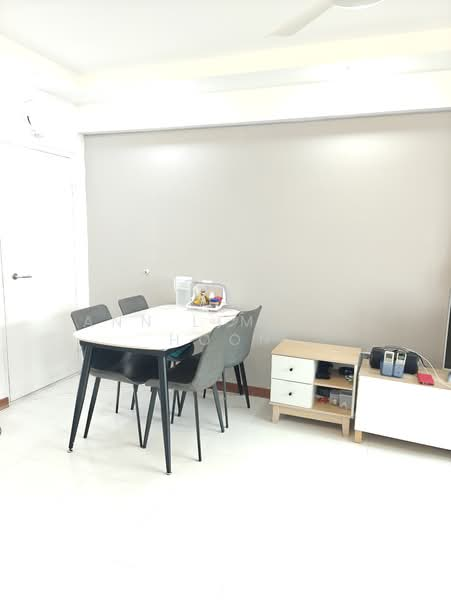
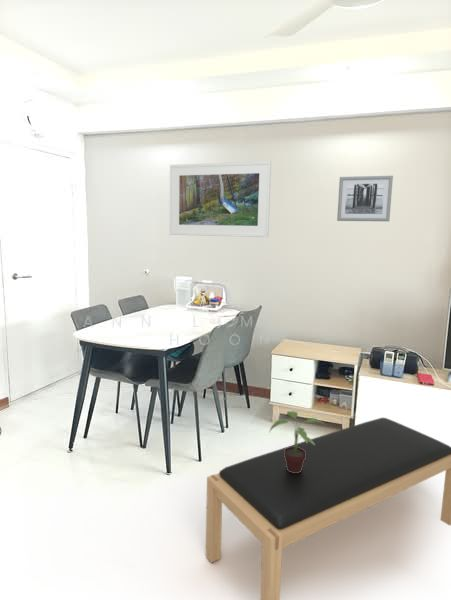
+ potted plant [268,410,327,473]
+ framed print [169,160,272,238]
+ wall art [336,175,394,222]
+ bench [205,417,451,600]
